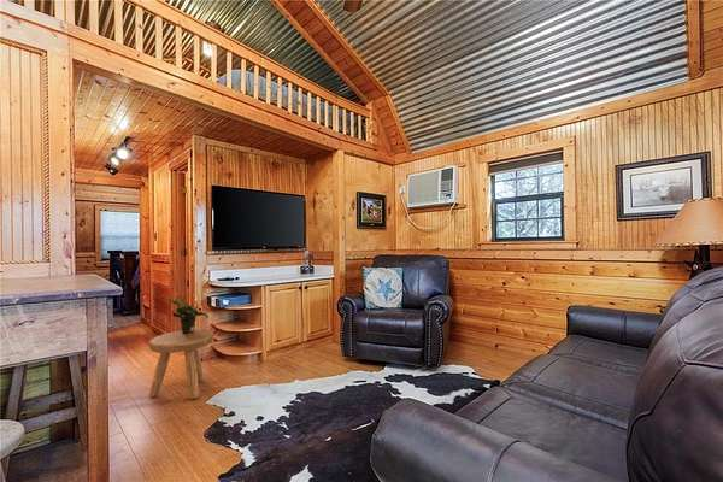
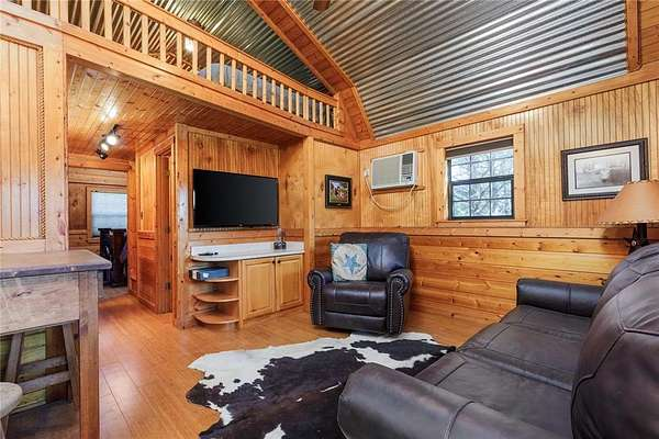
- potted plant [166,296,210,334]
- stool [148,328,214,400]
